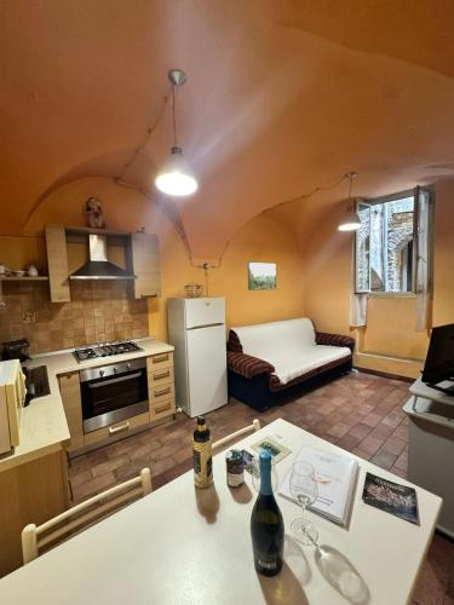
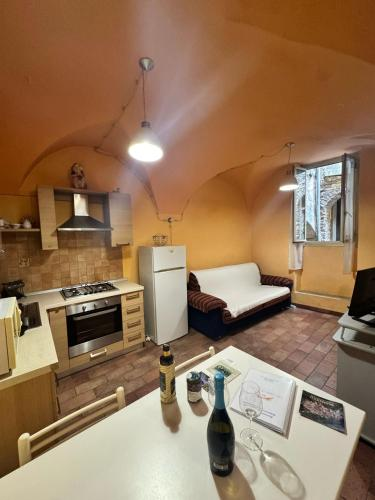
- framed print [247,261,277,292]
